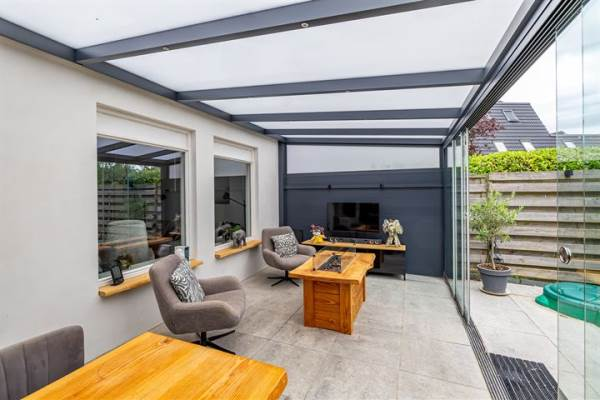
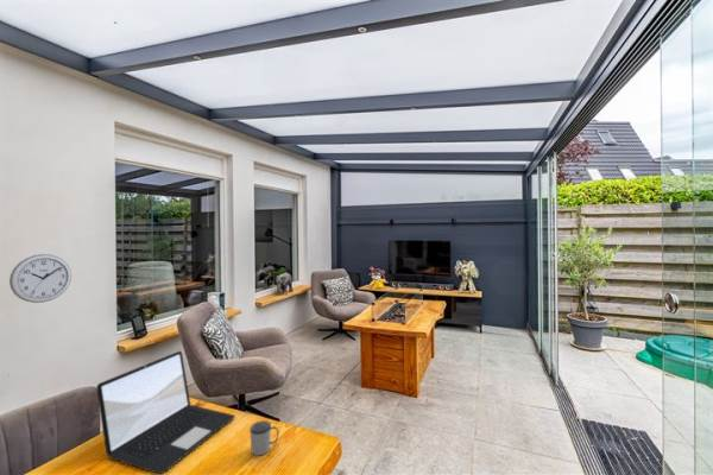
+ laptop [95,350,236,475]
+ mug [248,419,279,456]
+ wall clock [8,253,72,304]
